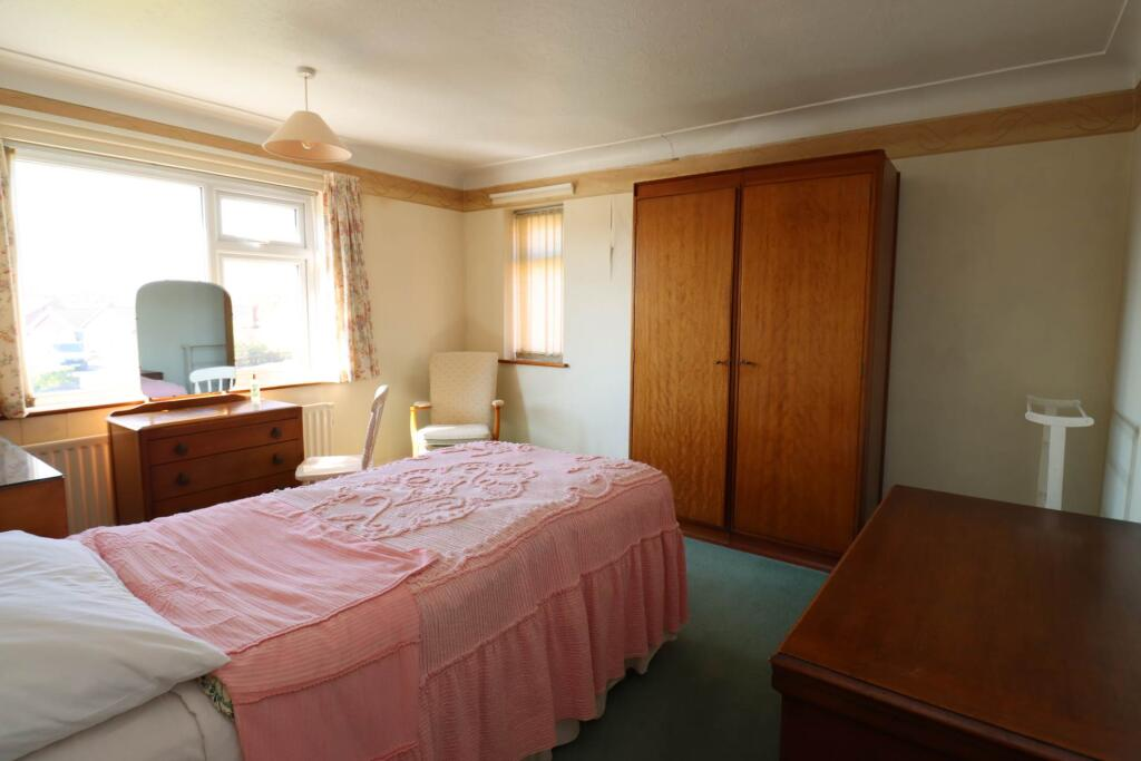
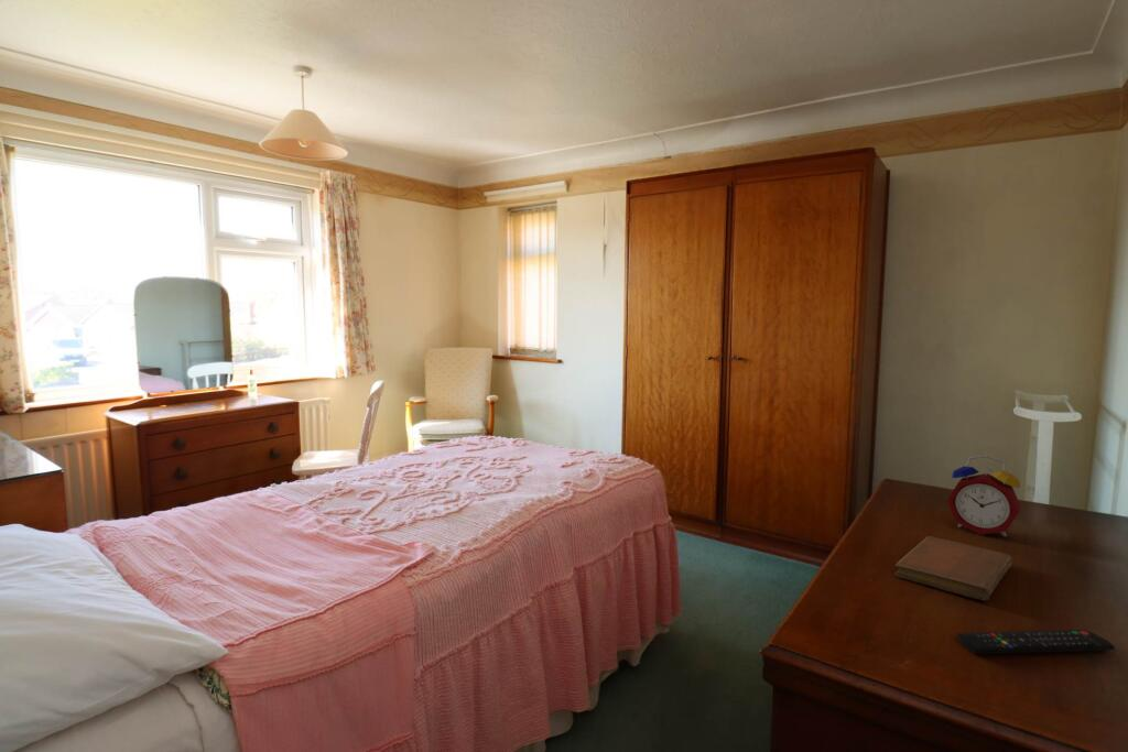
+ alarm clock [946,455,1022,537]
+ remote control [956,629,1116,655]
+ notebook [893,535,1015,602]
